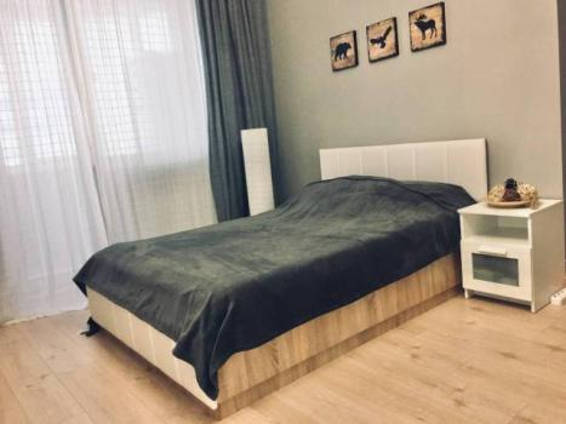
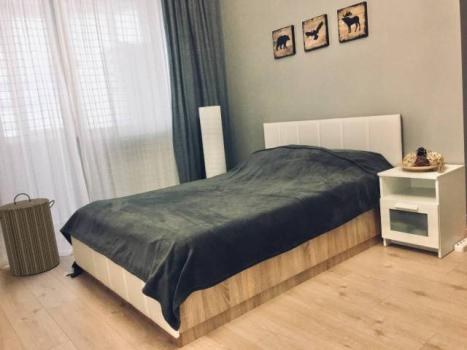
+ laundry hamper [0,192,61,277]
